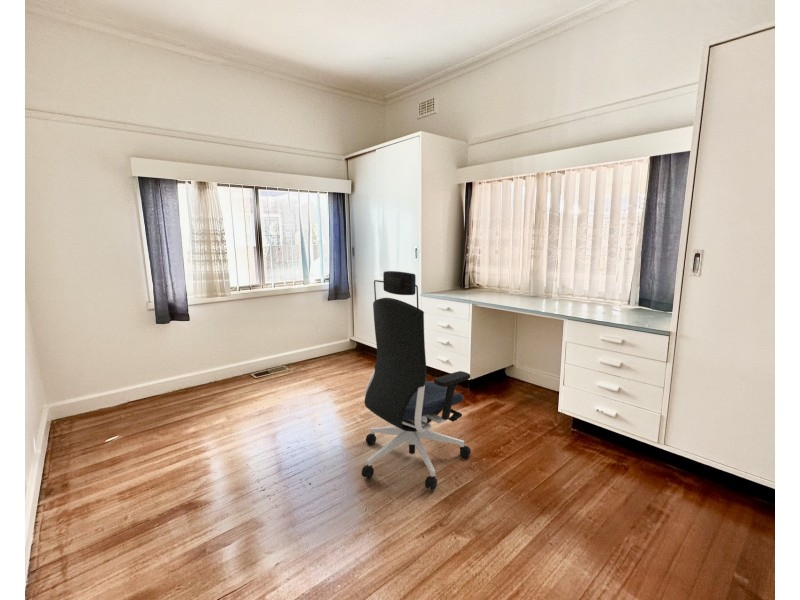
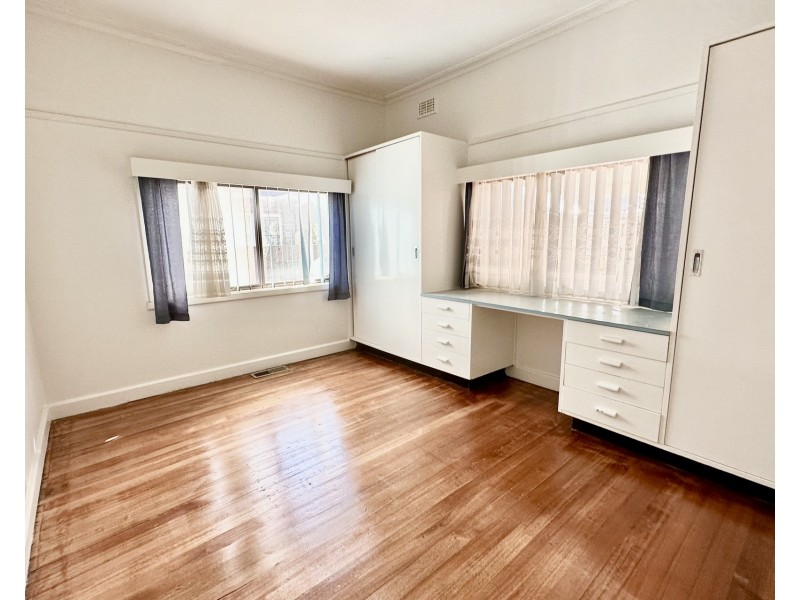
- office chair [361,270,472,491]
